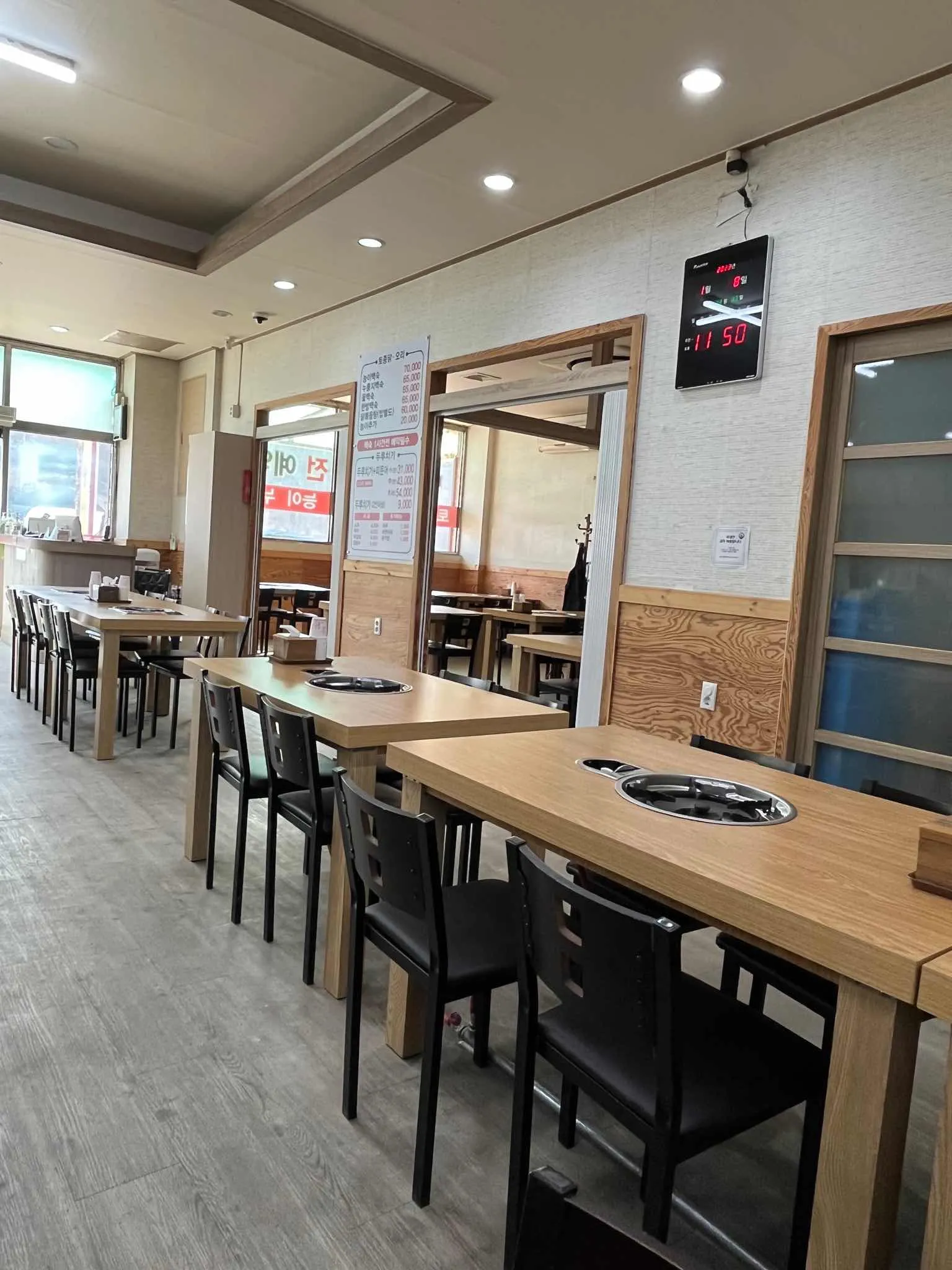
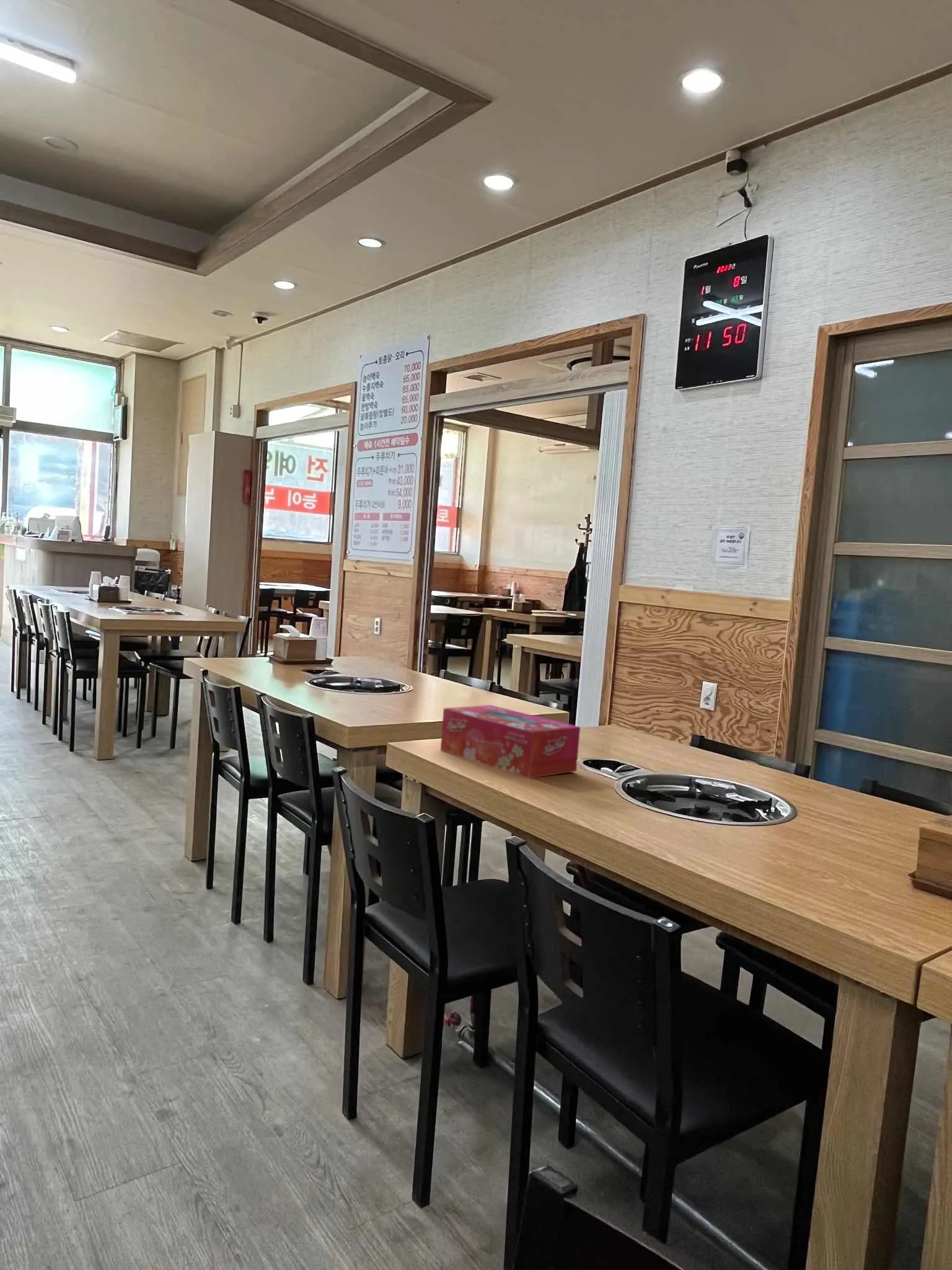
+ tissue box [440,704,581,779]
